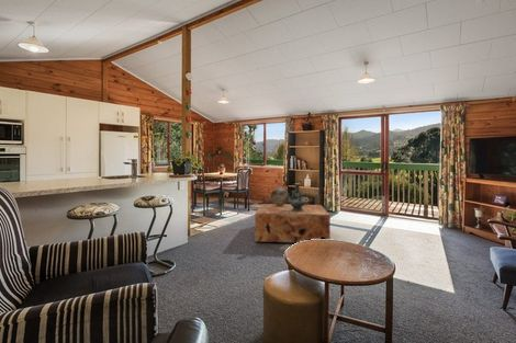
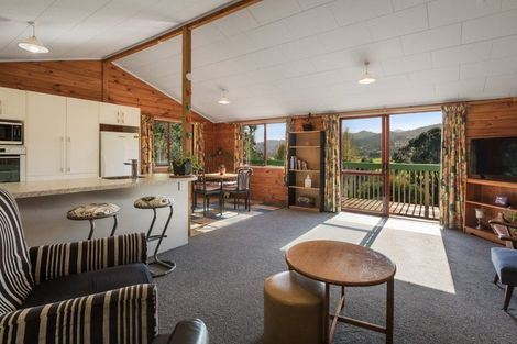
- coffee table [254,203,332,243]
- decorative urn [287,182,307,211]
- decorative globe [270,186,290,206]
